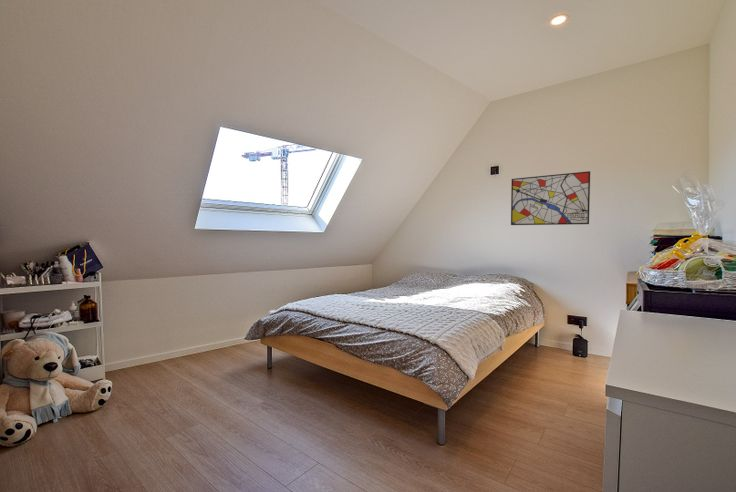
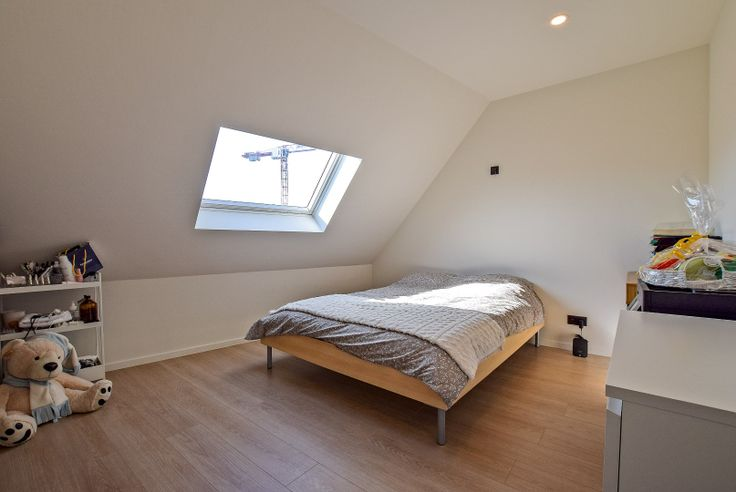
- wall art [510,170,591,226]
